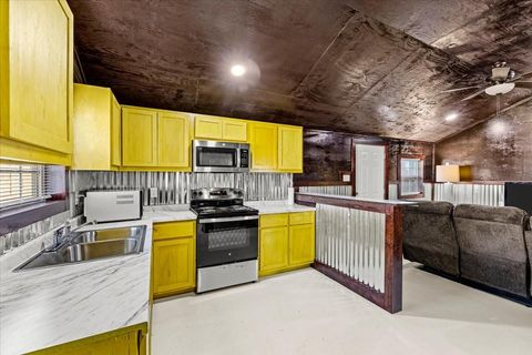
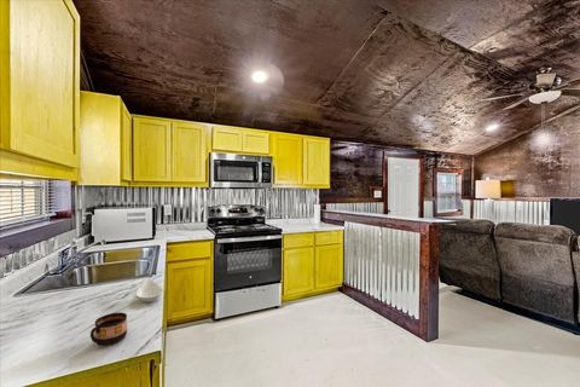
+ cup [89,311,128,347]
+ spoon rest [134,277,164,304]
